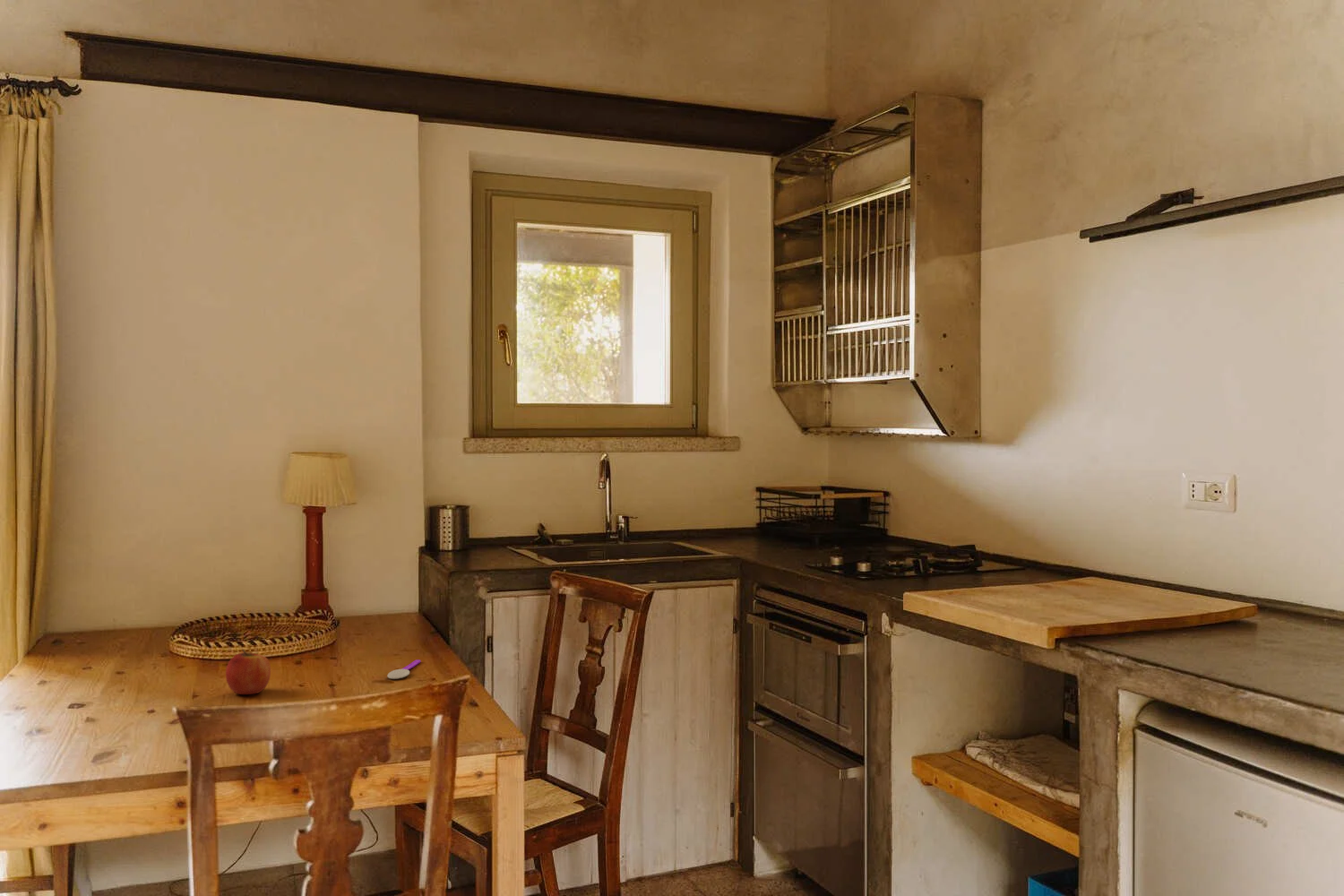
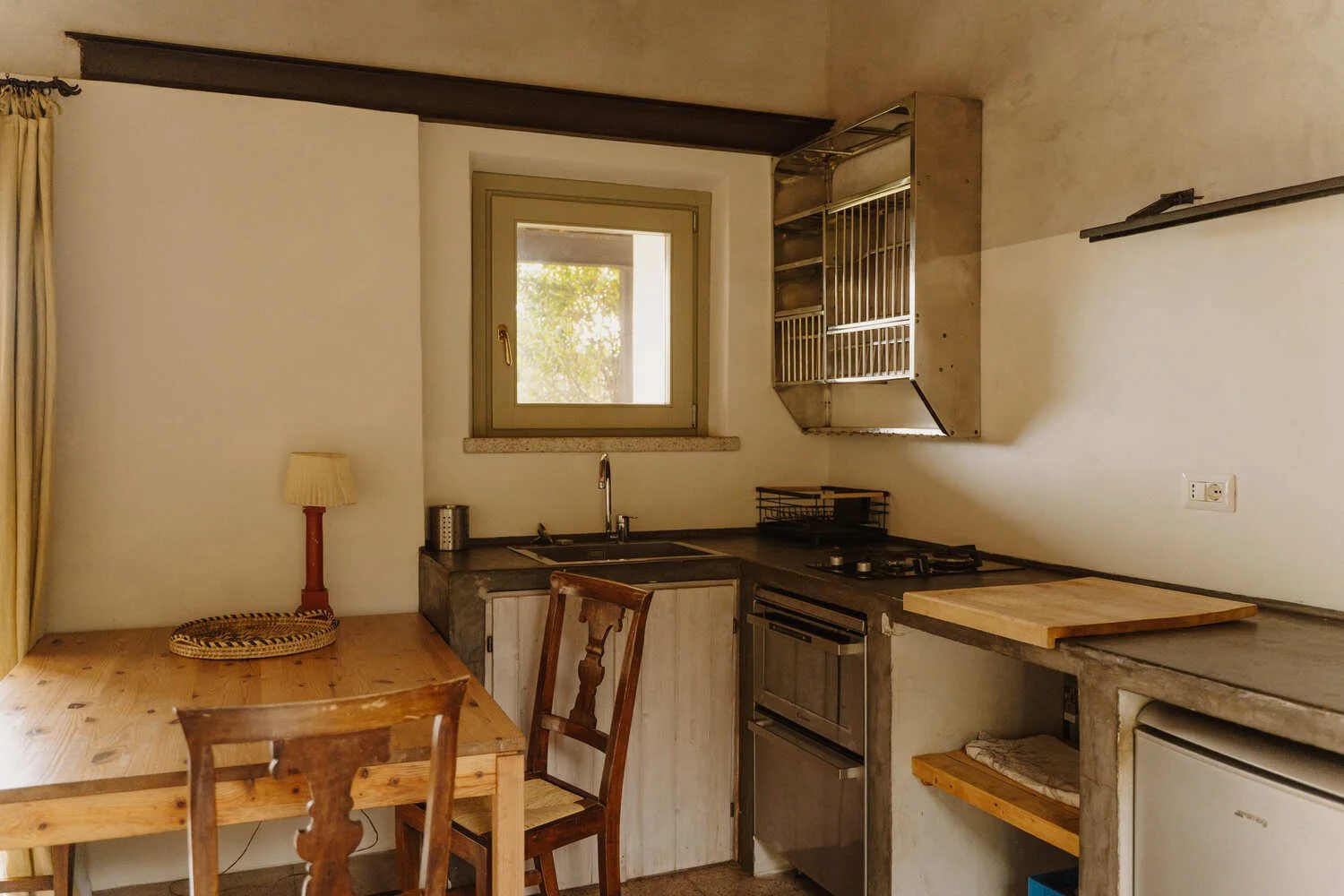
- spoon [386,659,421,680]
- apple [225,649,271,695]
